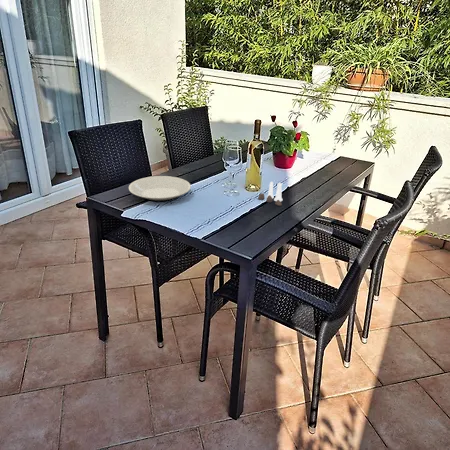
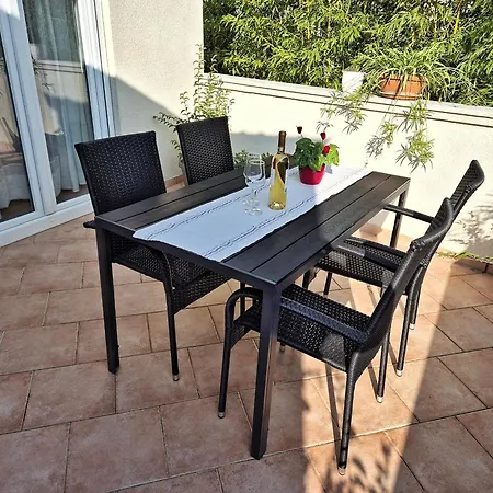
- plate [128,175,192,203]
- salt and pepper shaker set [257,180,283,207]
